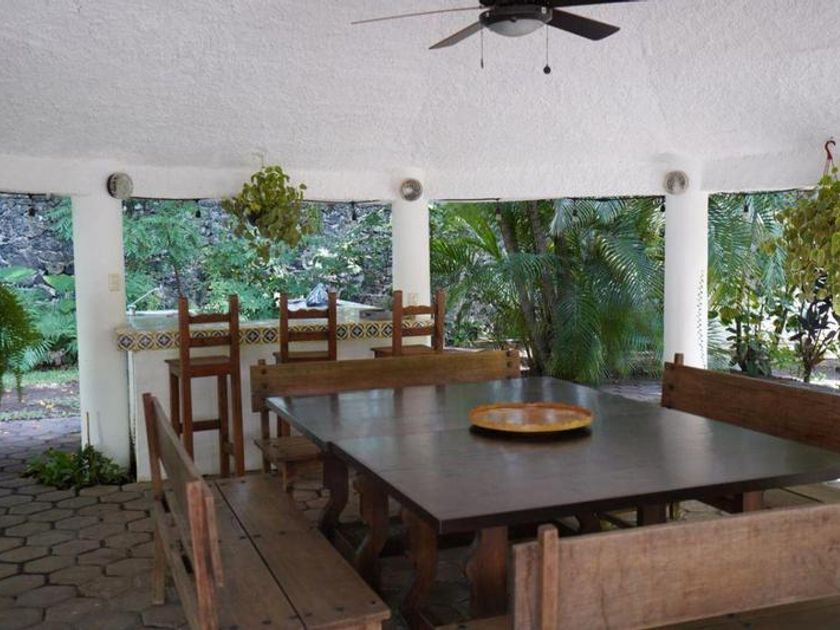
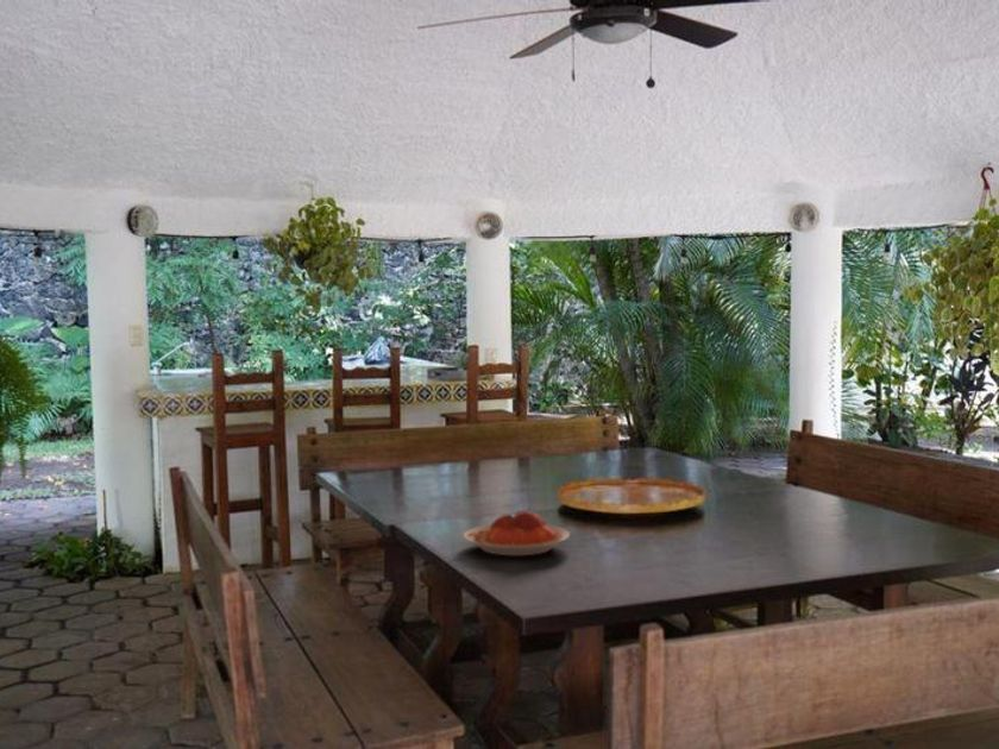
+ plate [463,508,571,556]
